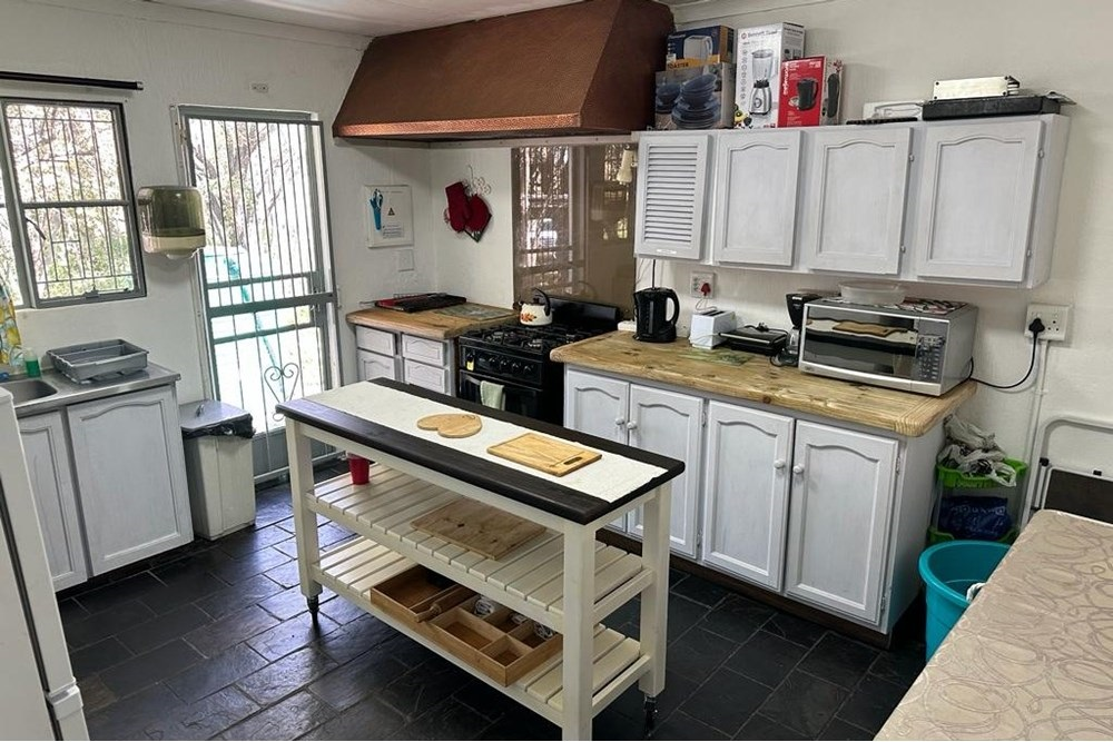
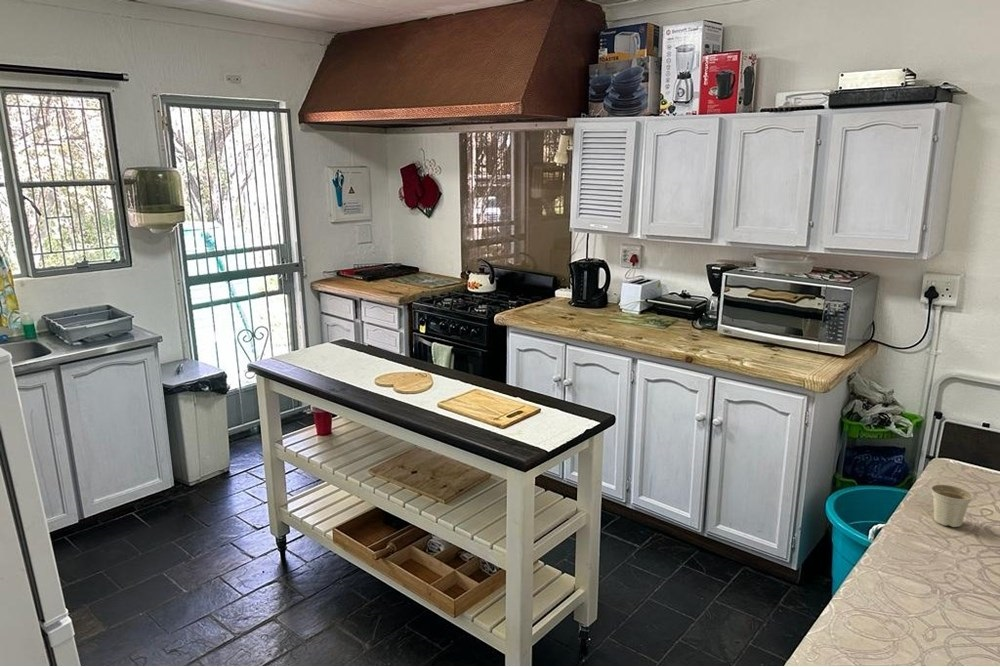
+ flower pot [930,483,975,528]
